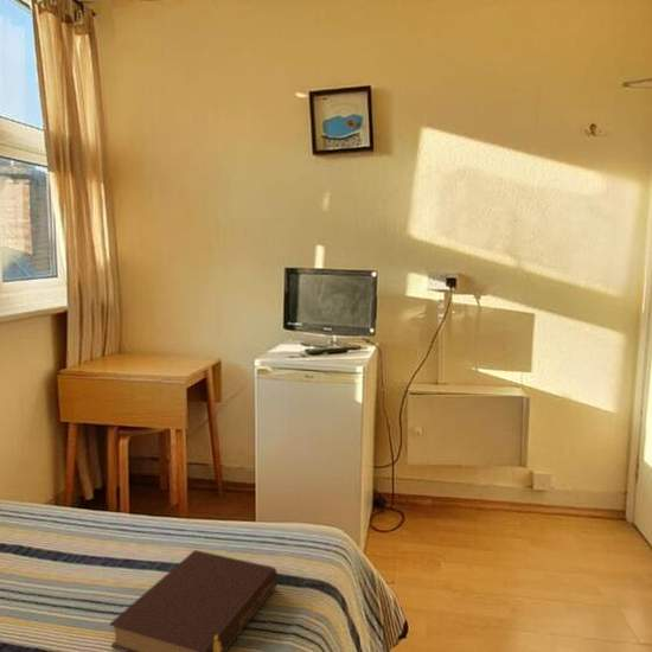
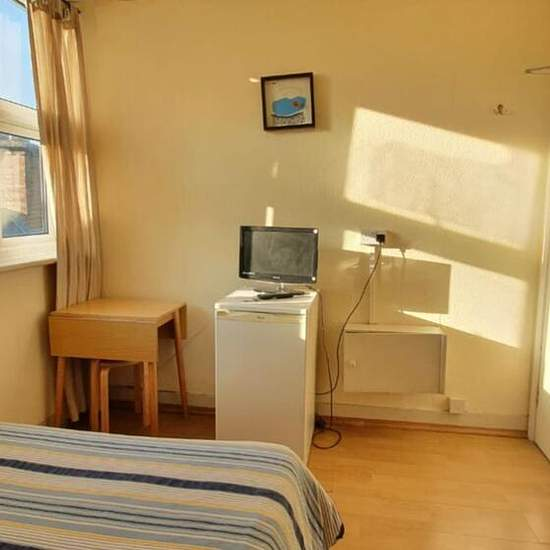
- book [109,549,279,652]
